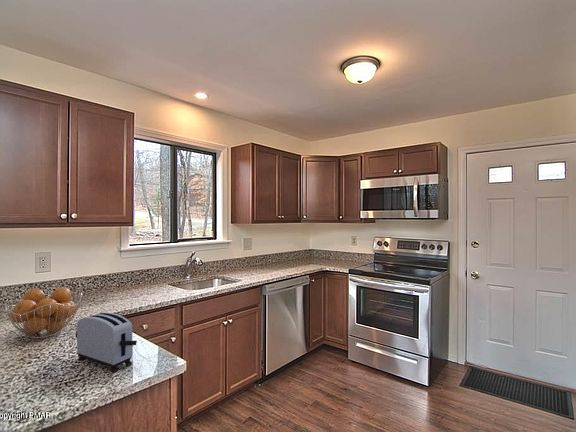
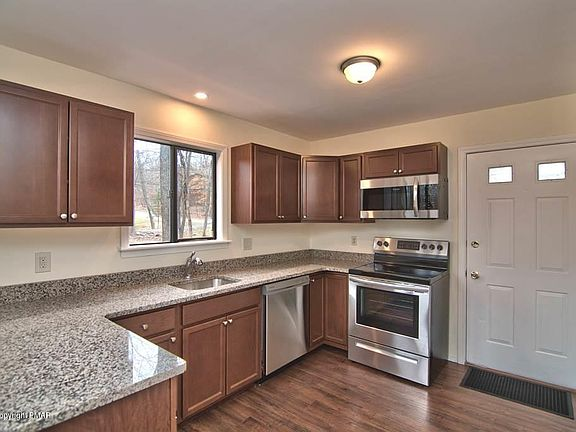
- fruit basket [3,287,83,340]
- toaster [75,312,138,374]
